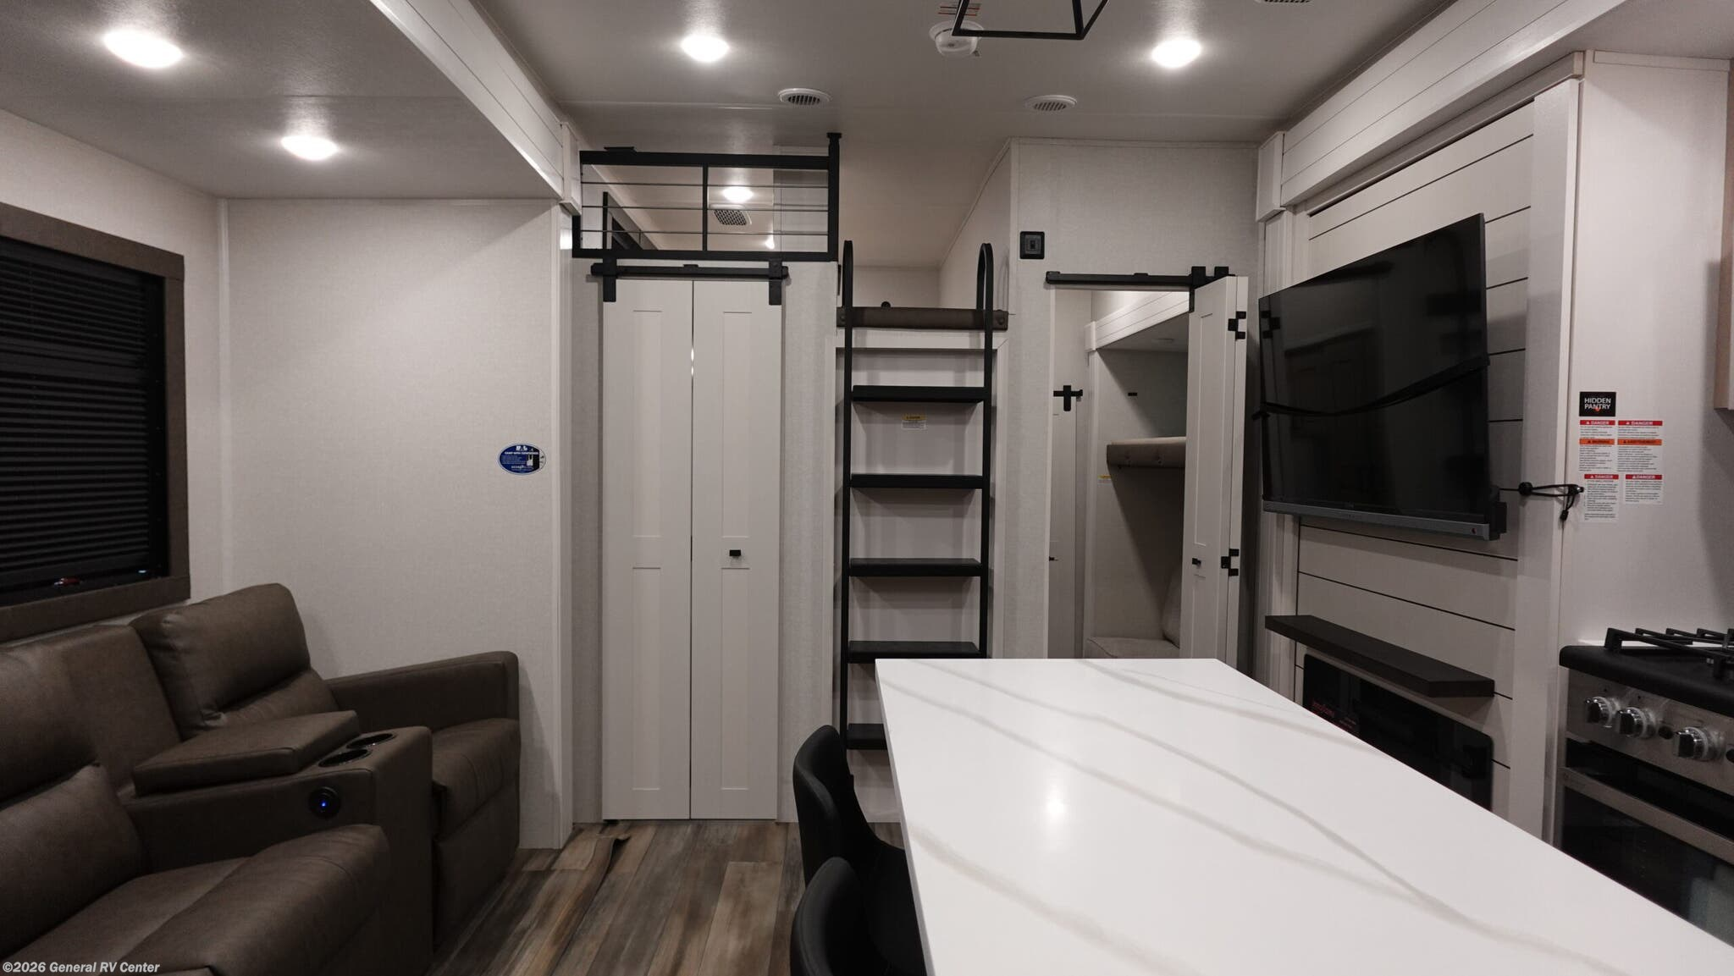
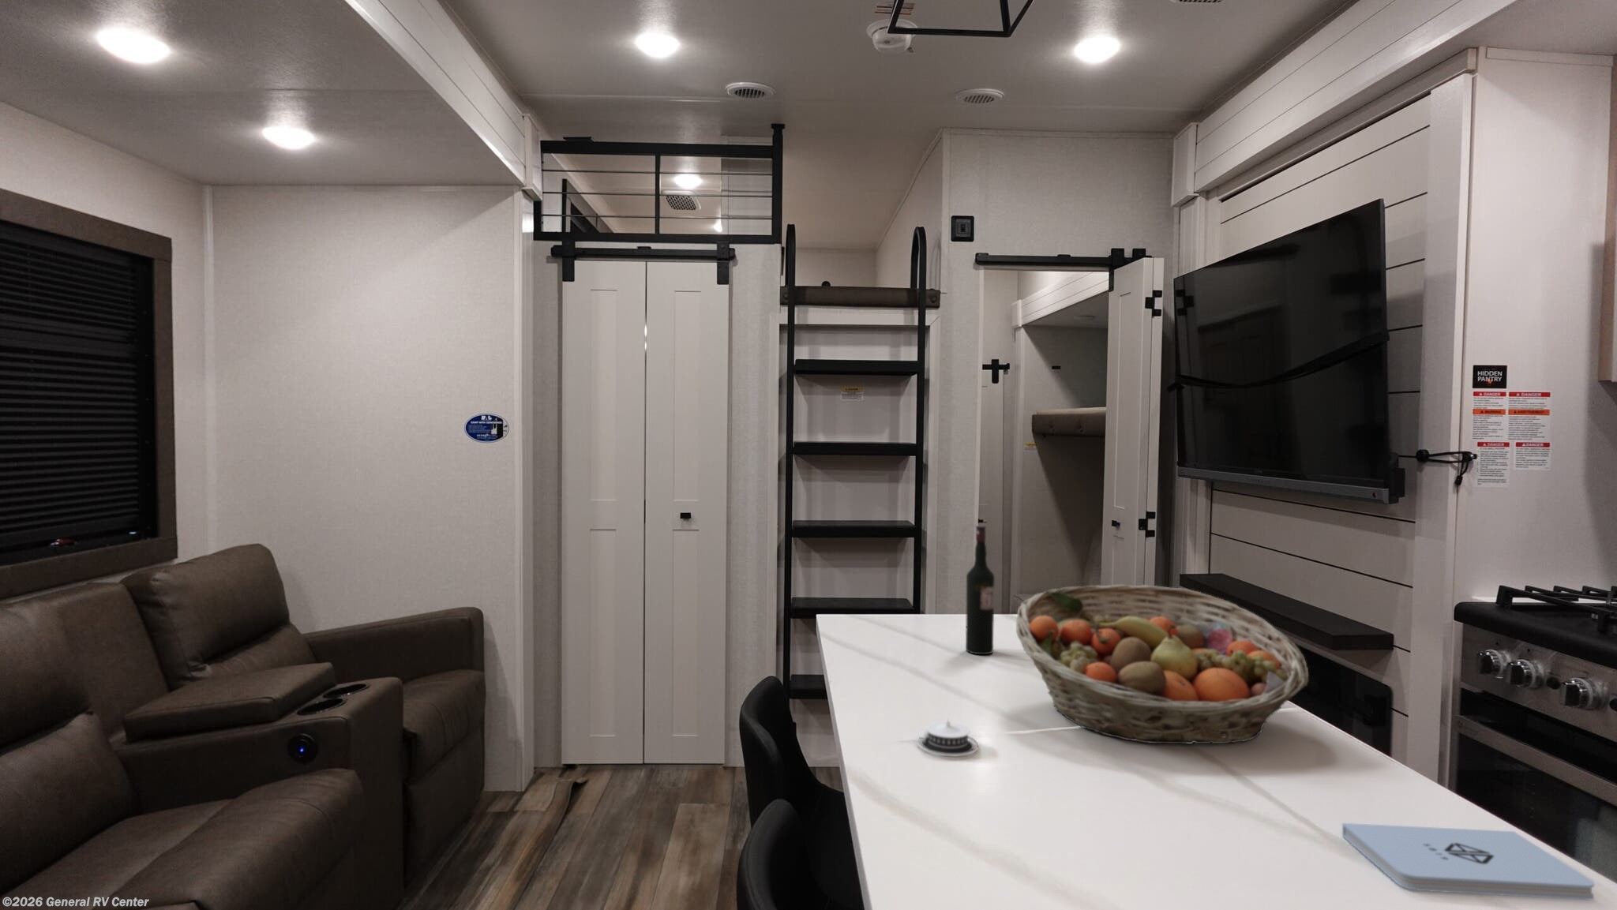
+ wine bottle [965,525,995,655]
+ notepad [1342,822,1595,900]
+ fruit basket [1015,584,1309,745]
+ architectural model [916,717,980,758]
